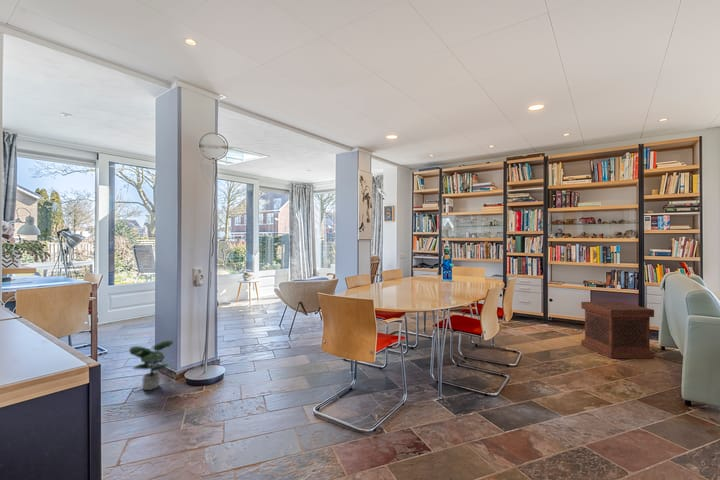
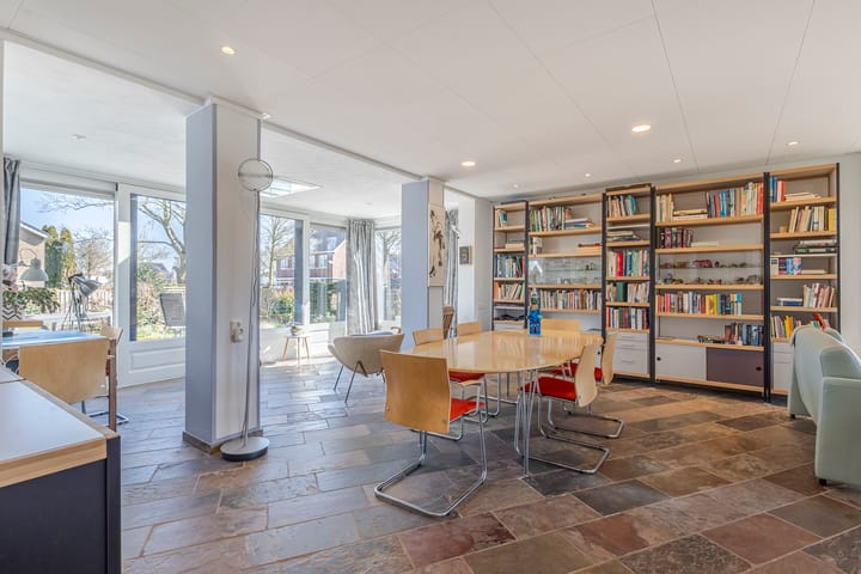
- potted plant [128,339,174,391]
- side table [580,301,655,359]
